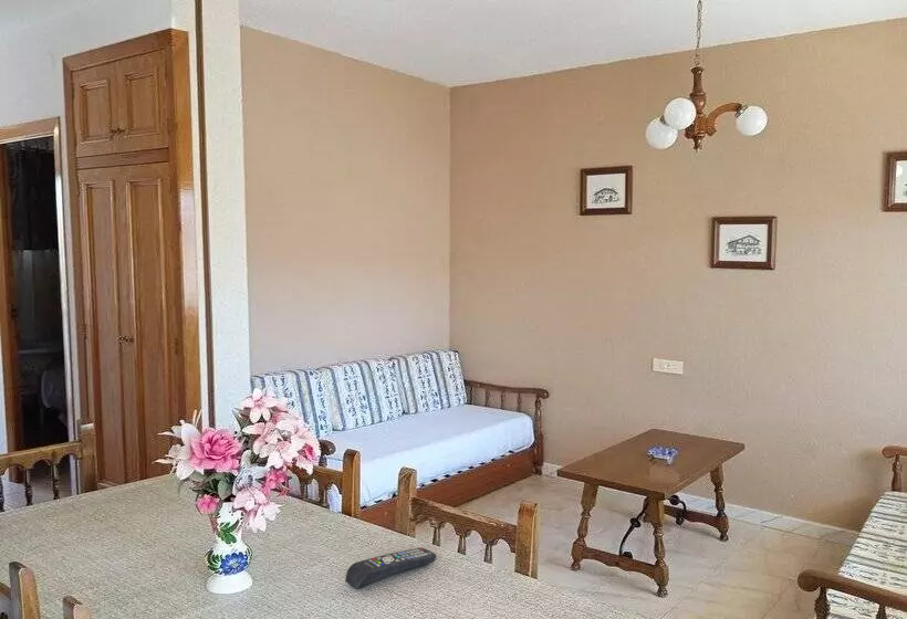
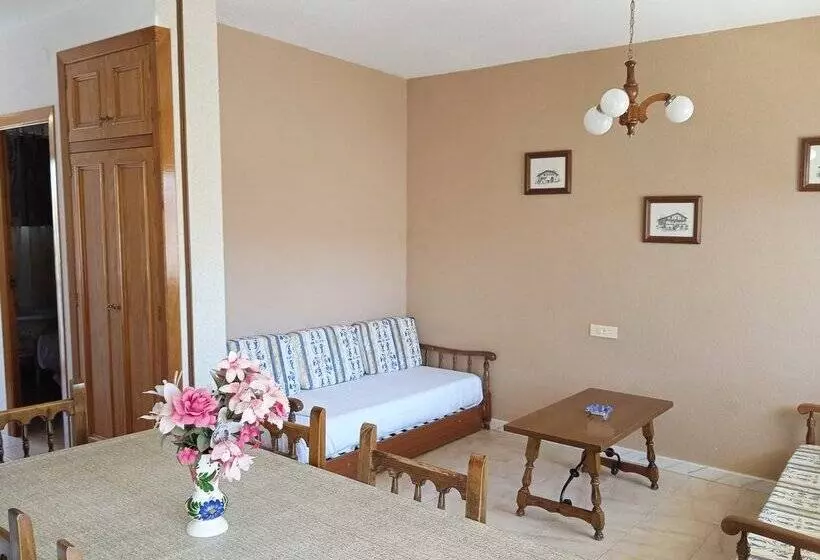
- remote control [345,547,438,589]
